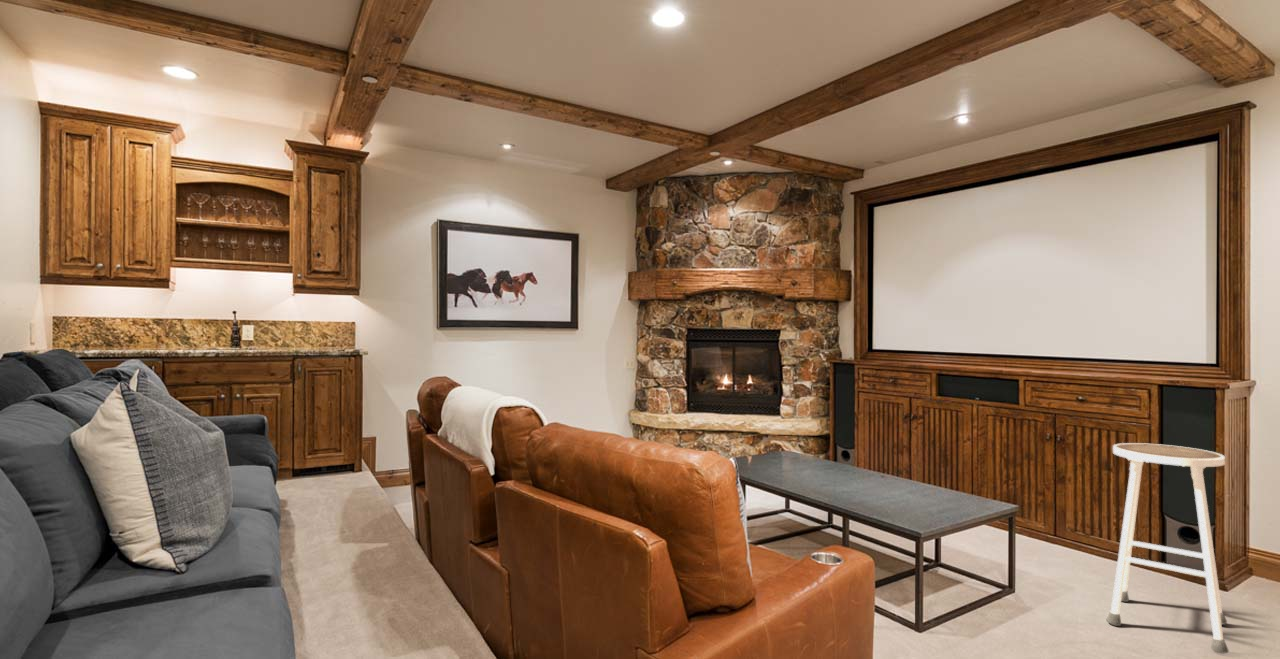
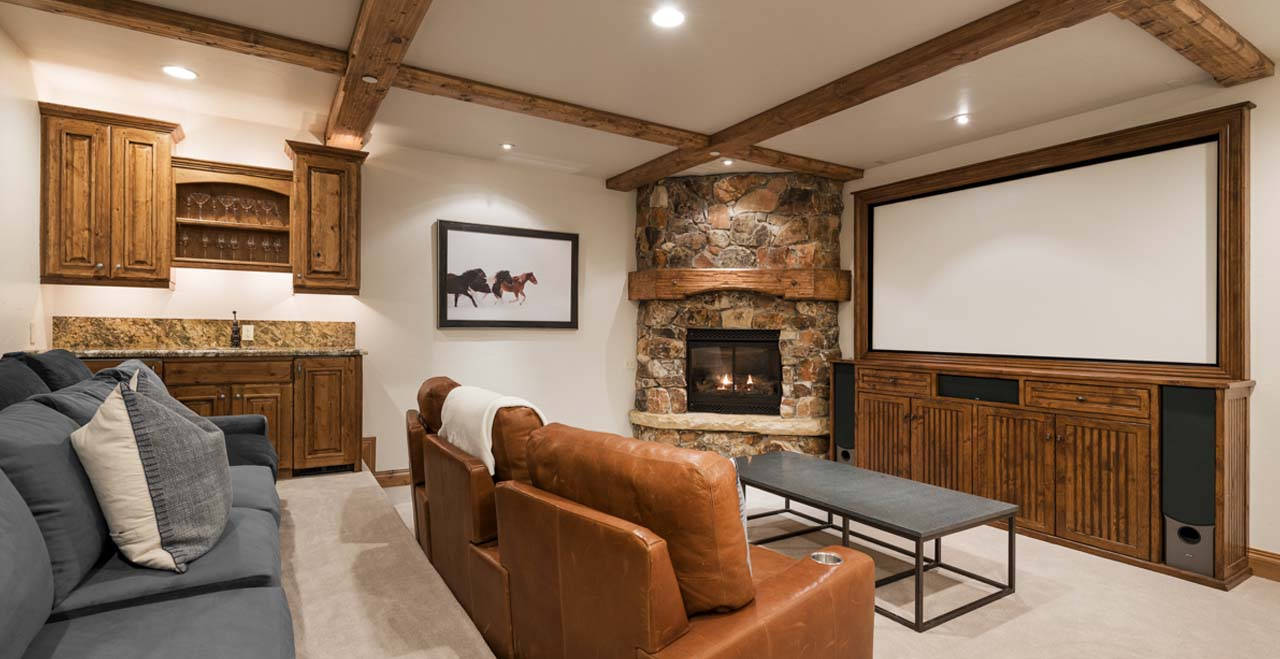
- stool [1105,442,1230,654]
